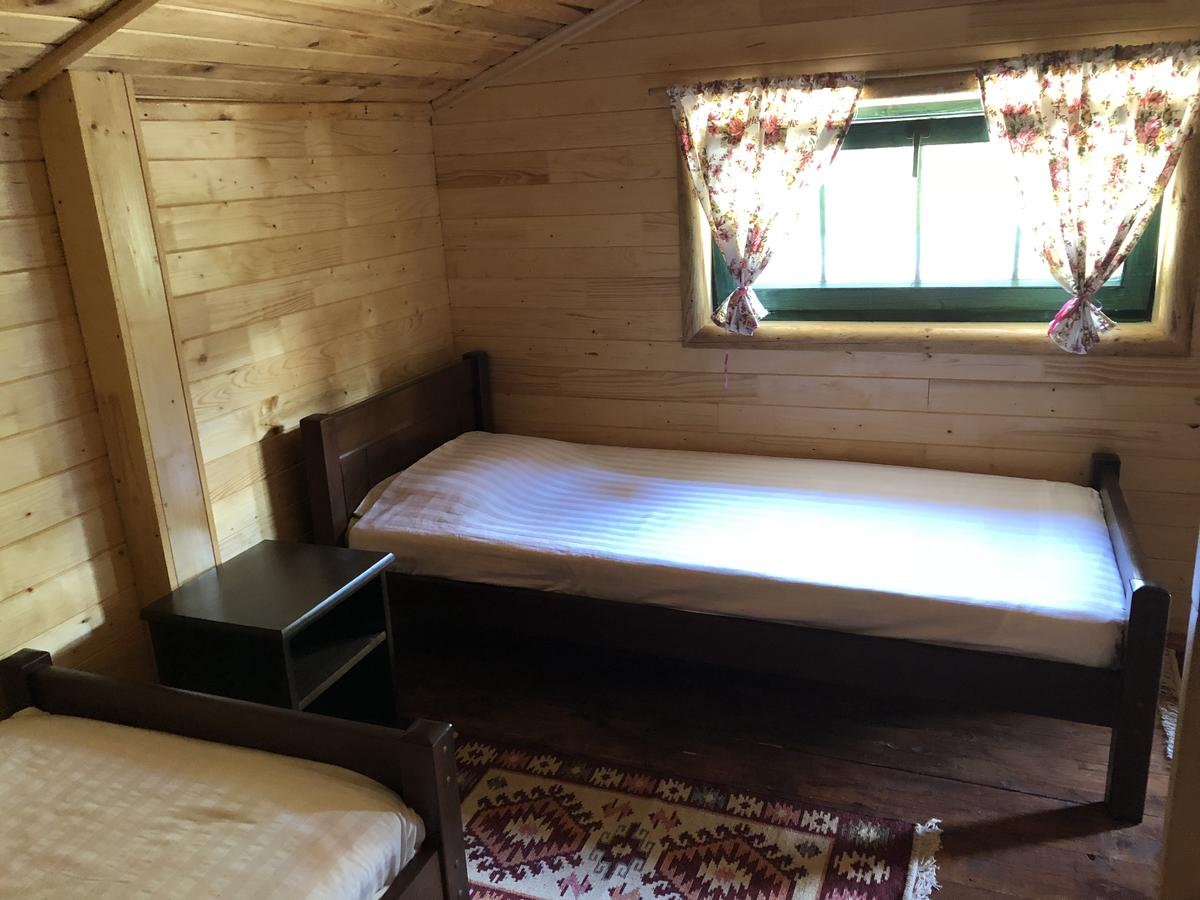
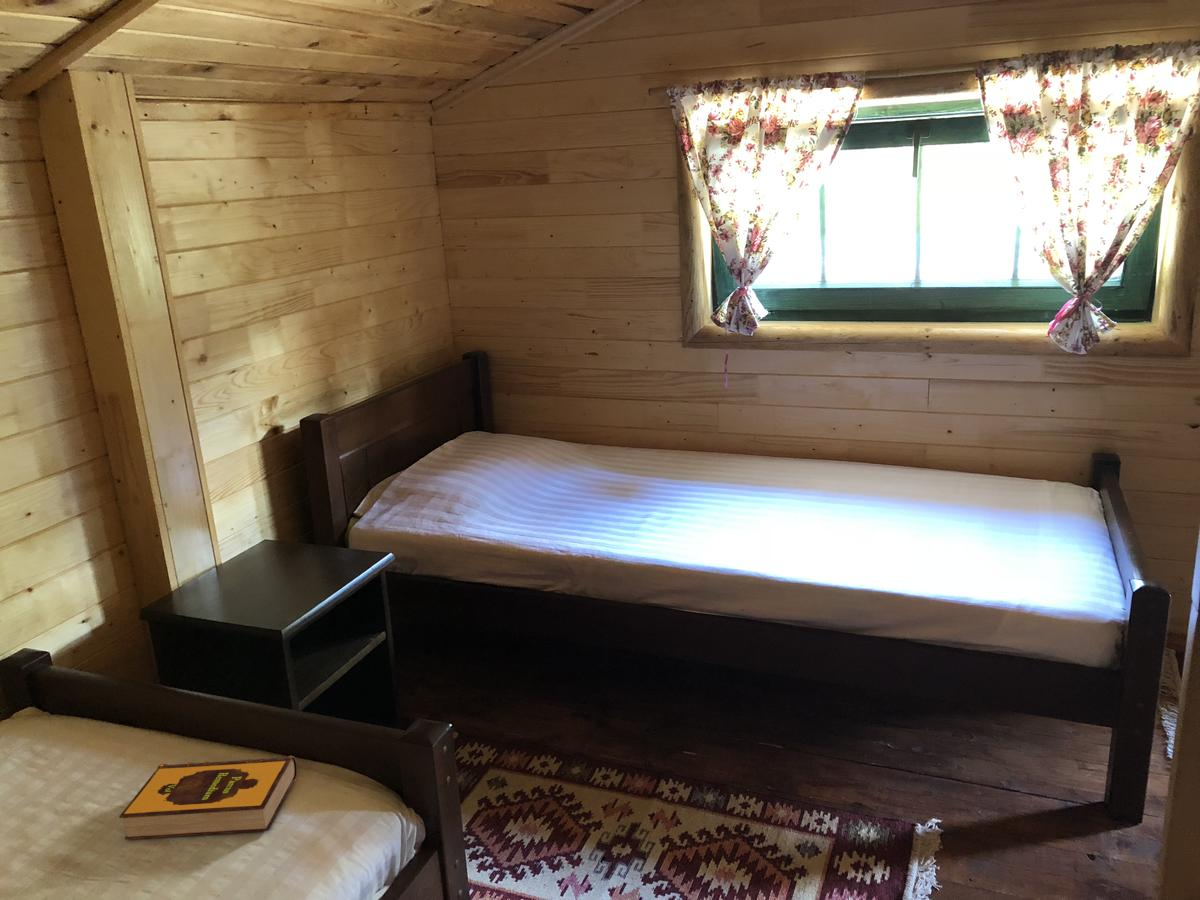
+ hardback book [118,755,298,841]
